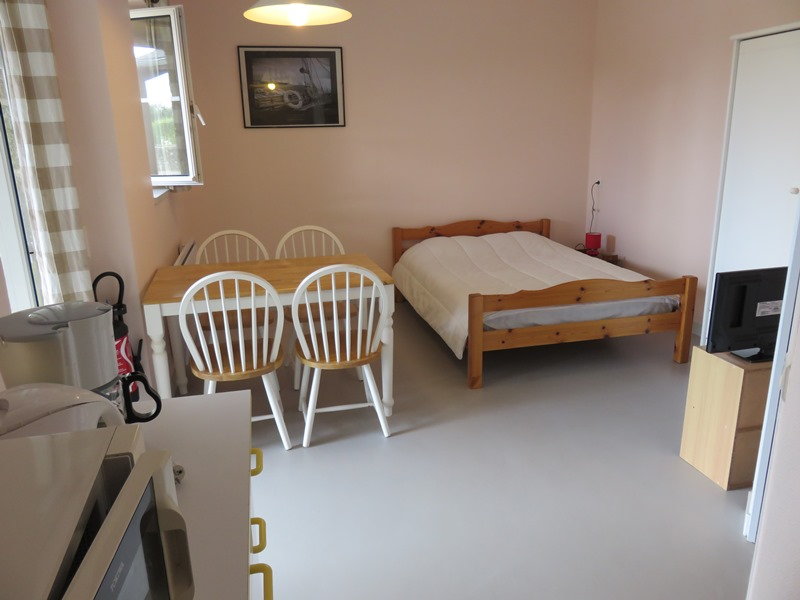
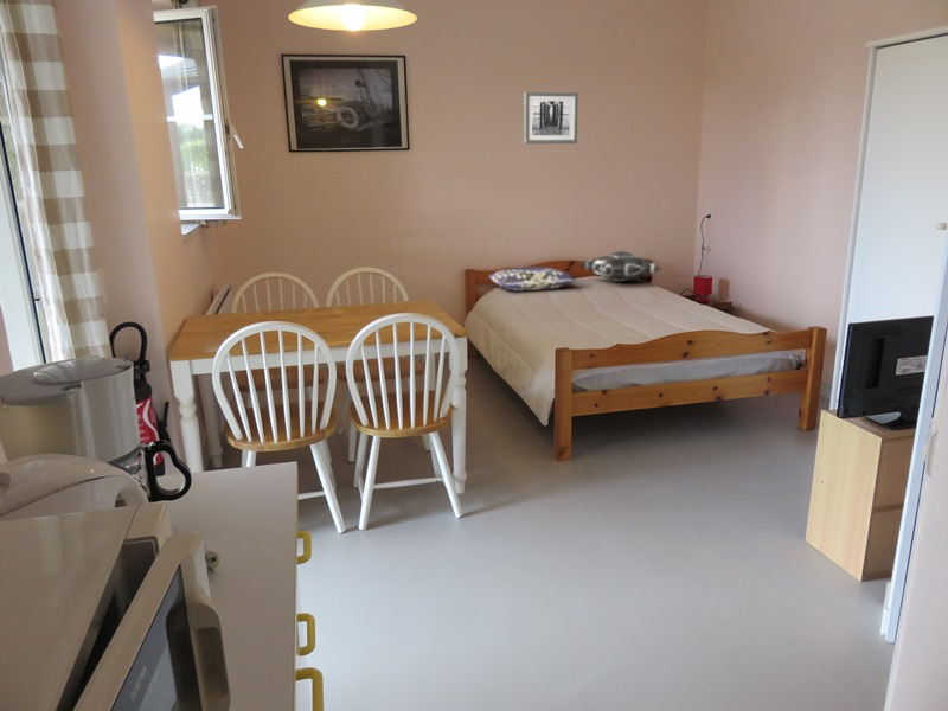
+ decorative pillow [578,250,664,283]
+ wall art [523,91,579,145]
+ cushion [487,265,576,292]
